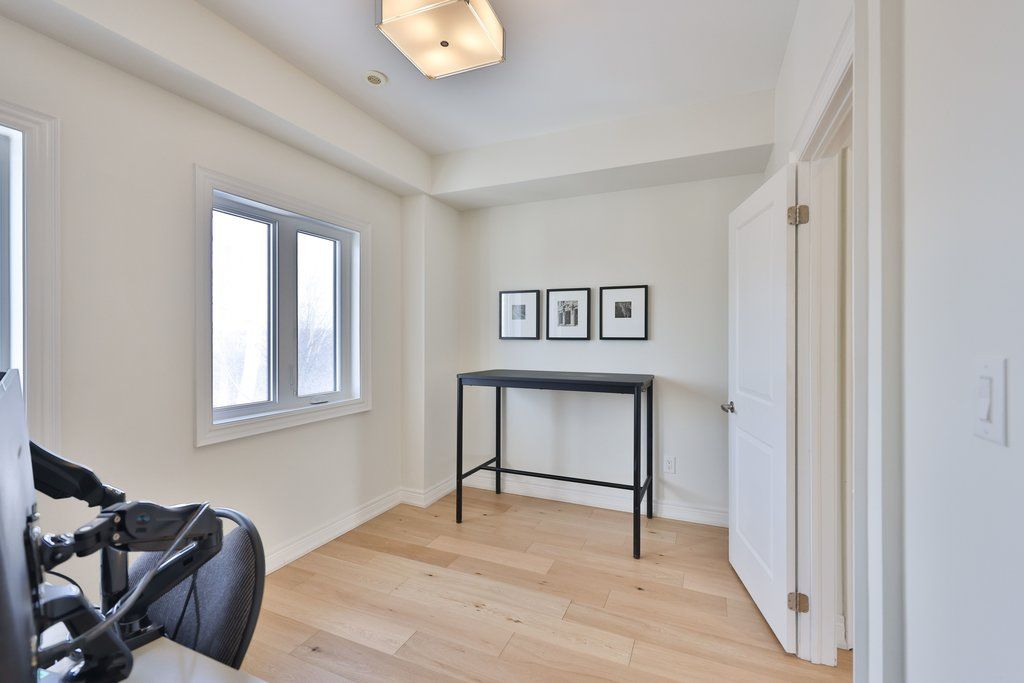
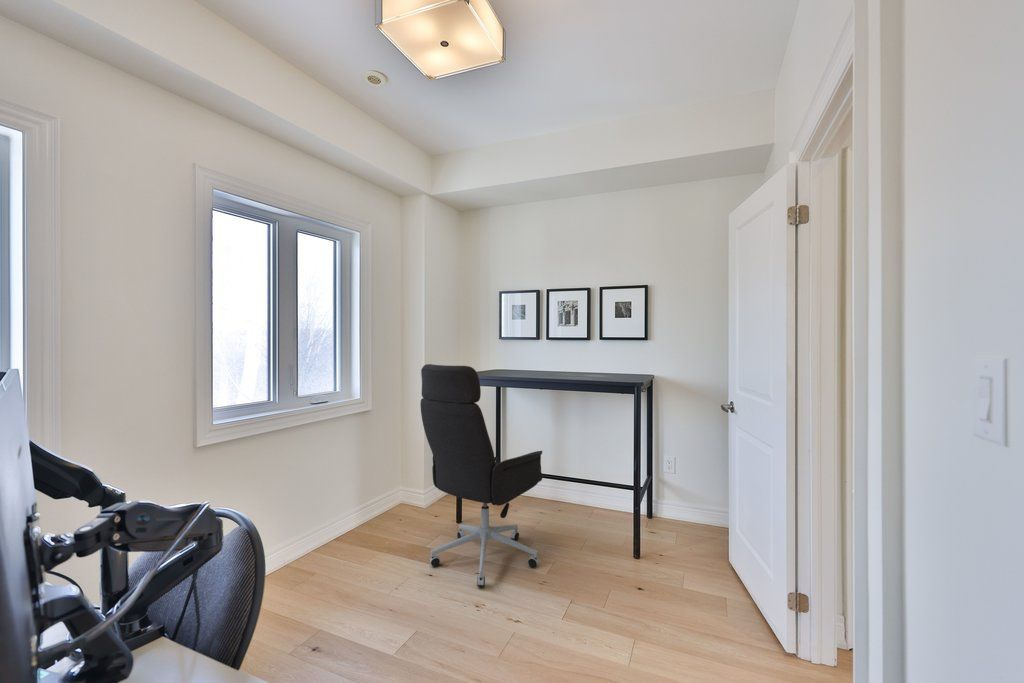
+ office chair [419,363,544,588]
